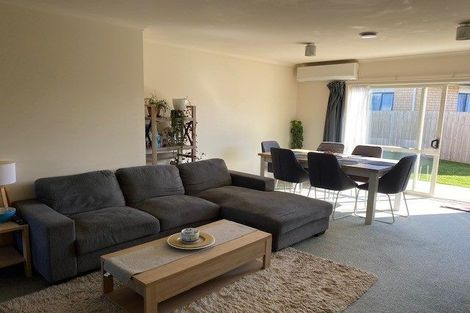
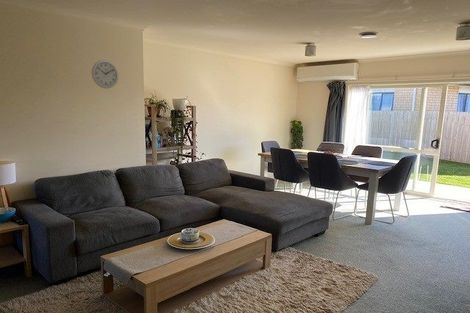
+ wall clock [91,59,119,89]
